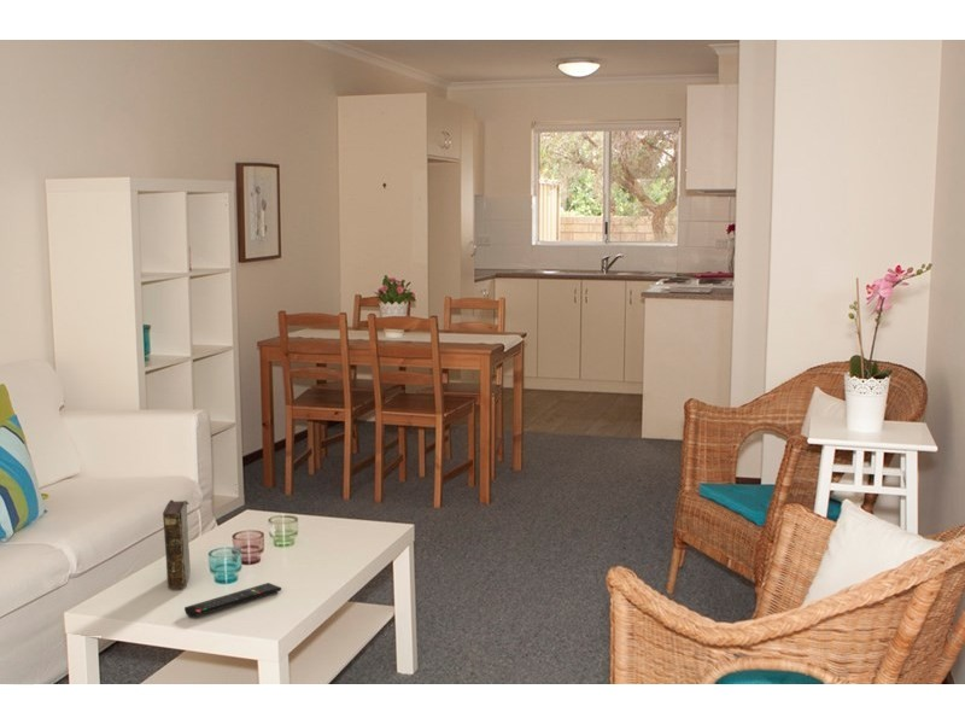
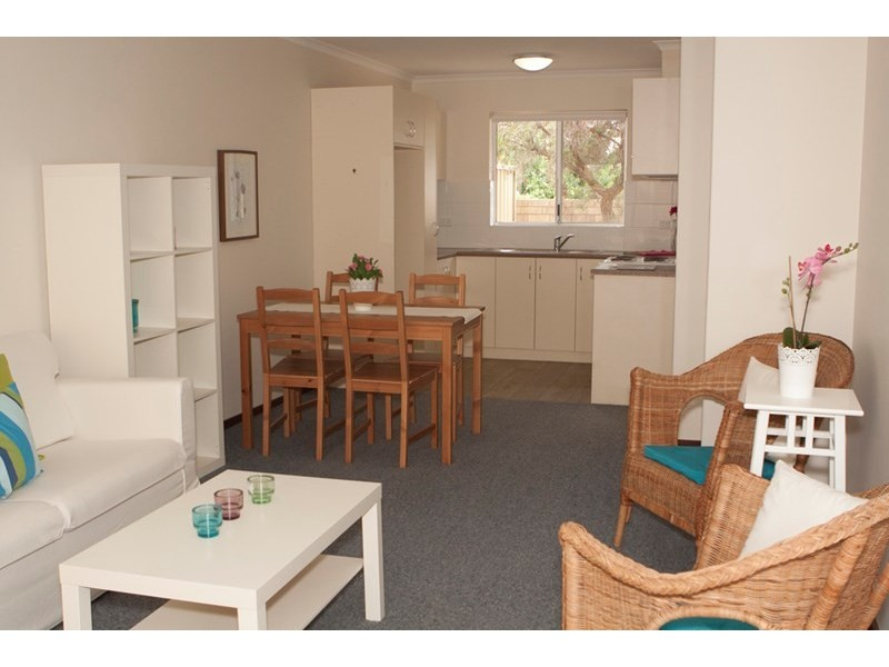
- book [162,498,192,589]
- remote control [183,582,282,619]
